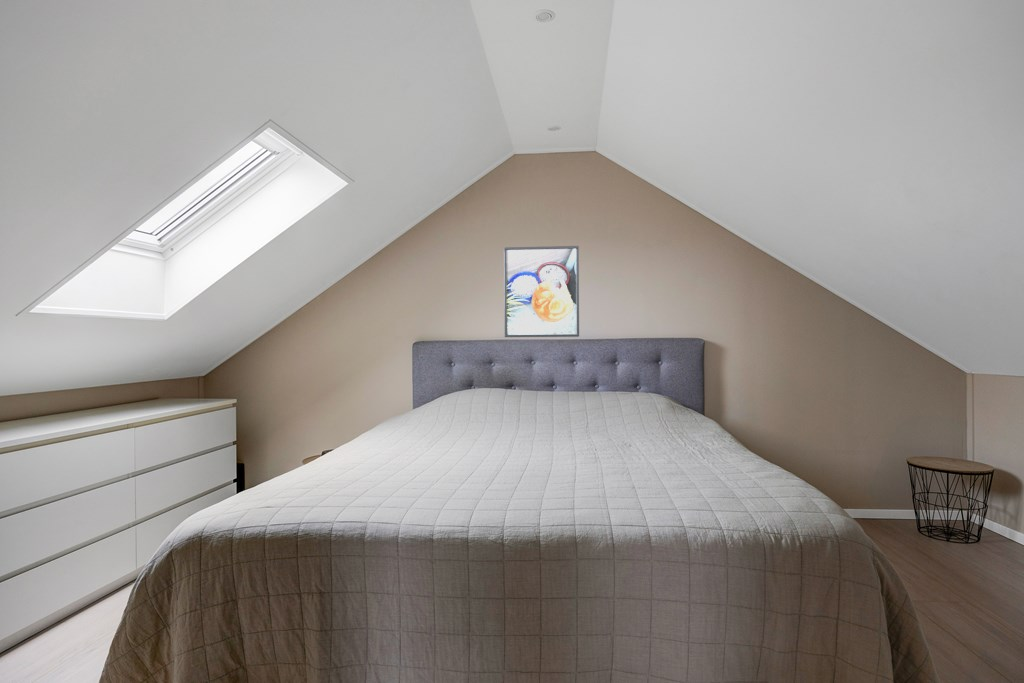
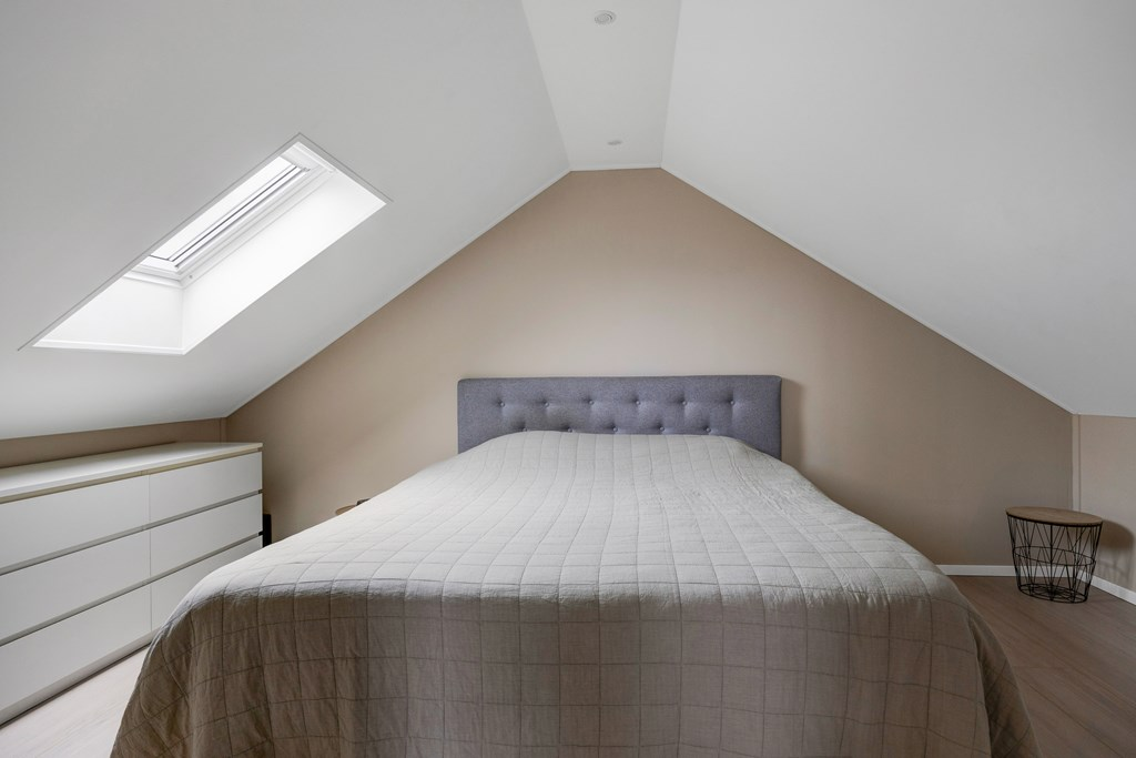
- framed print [503,245,580,338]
